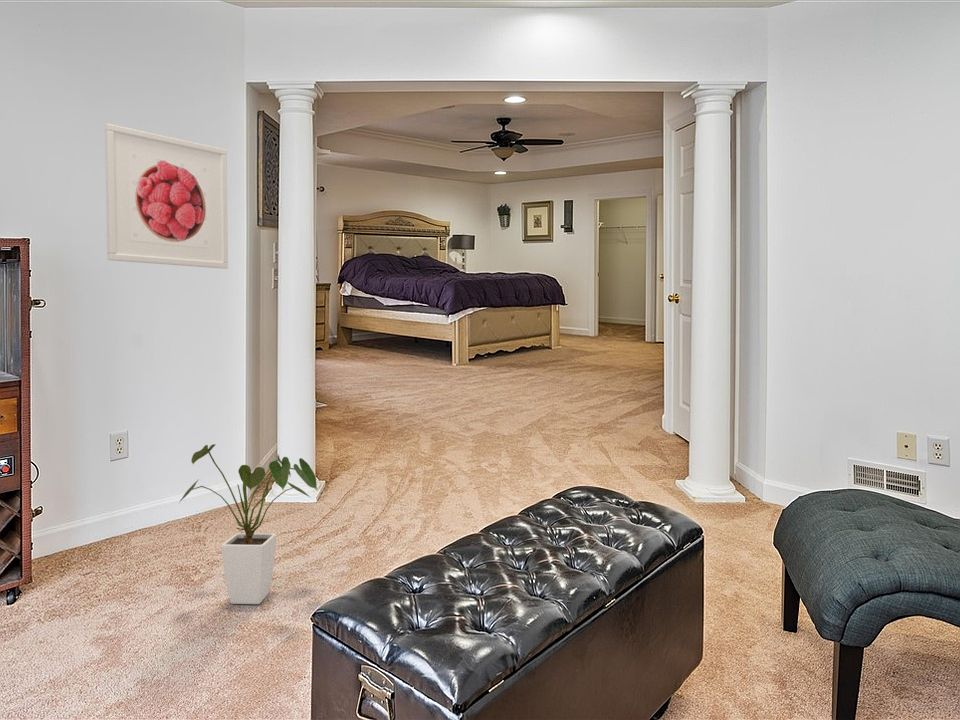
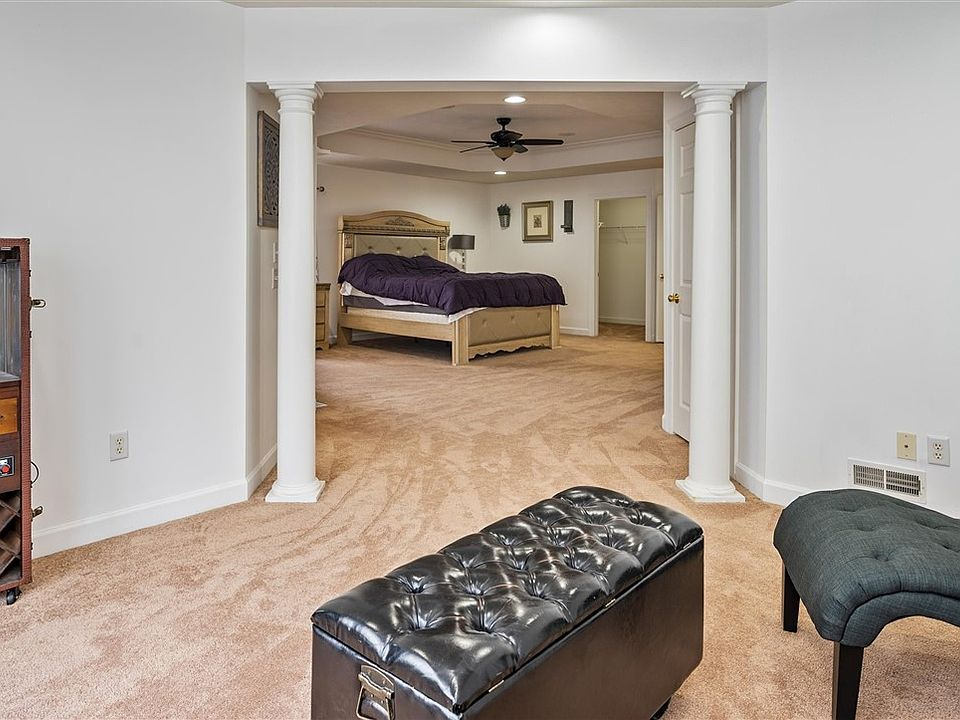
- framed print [104,123,229,270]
- house plant [178,443,319,605]
